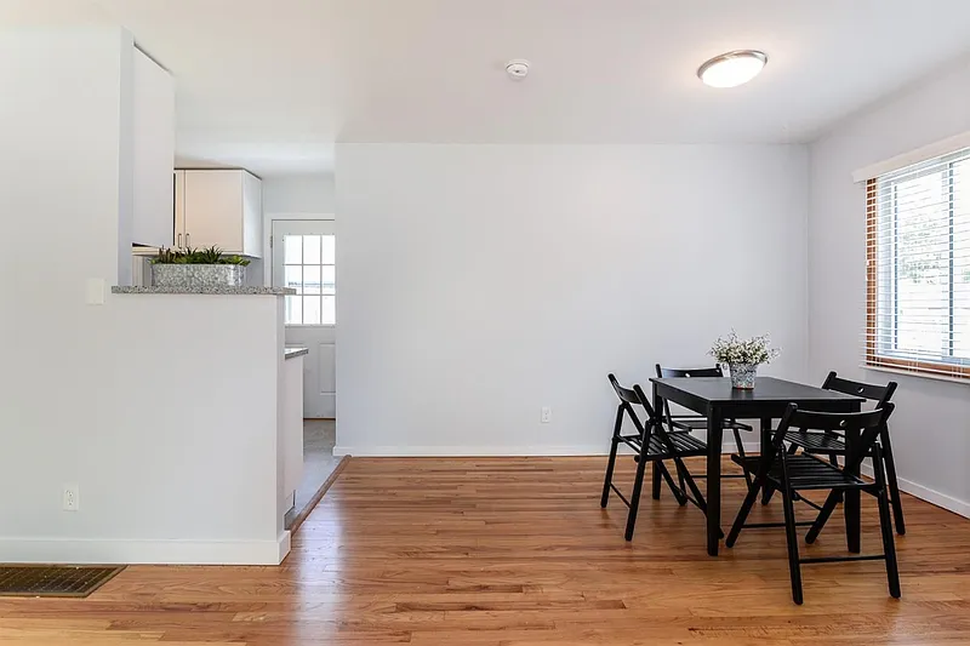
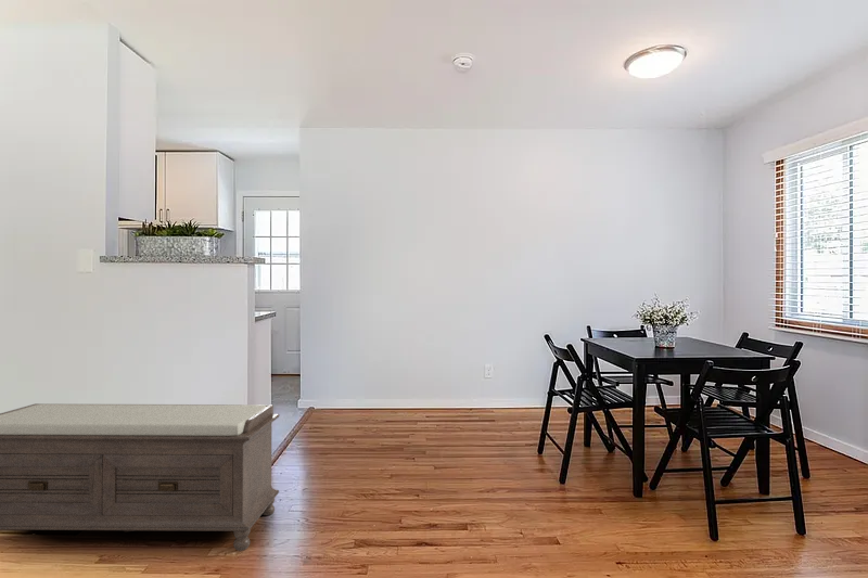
+ bench [0,402,281,552]
